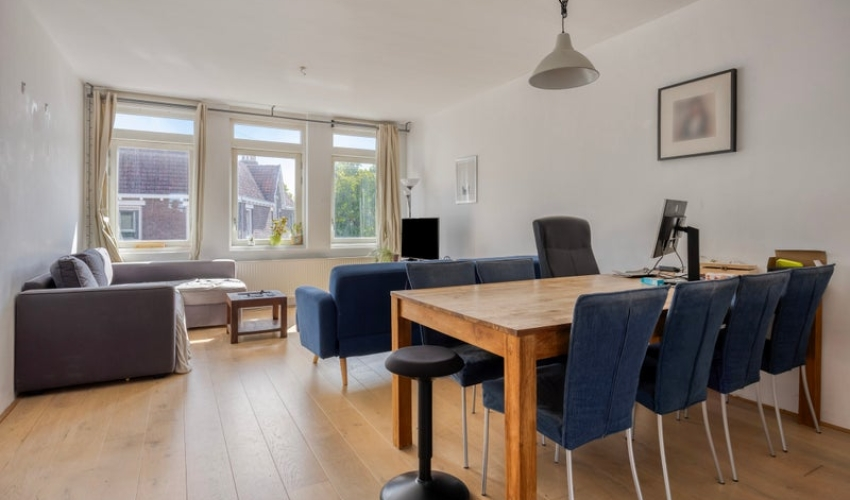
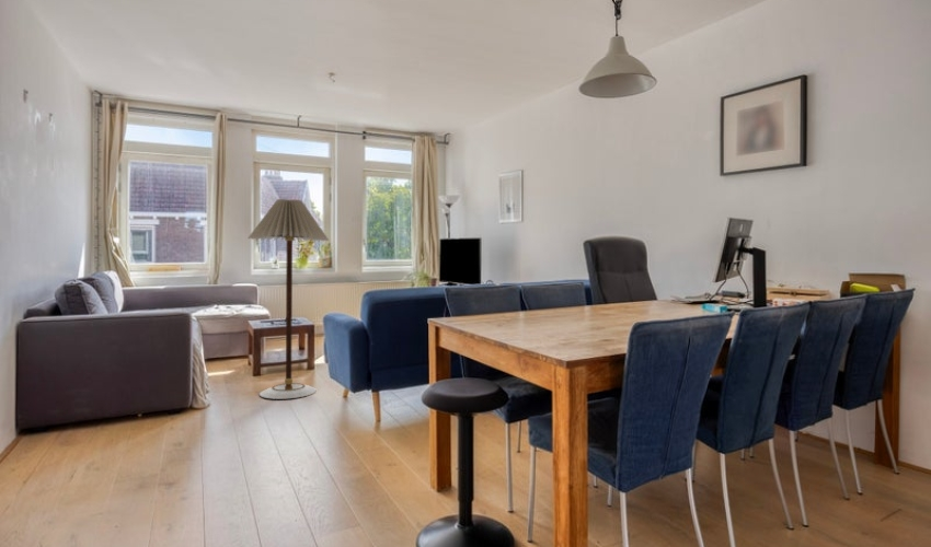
+ floor lamp [246,198,330,400]
